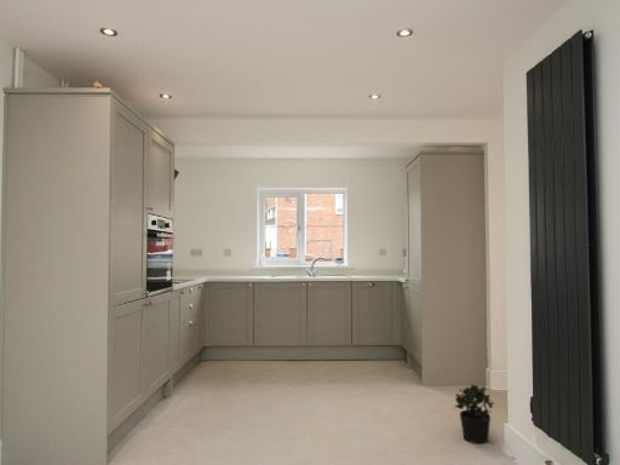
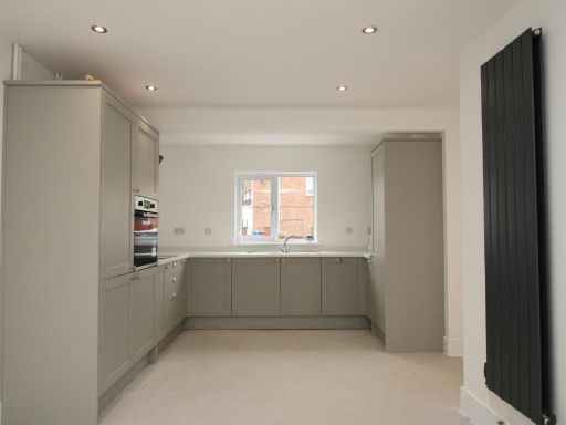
- potted plant [454,384,495,444]
